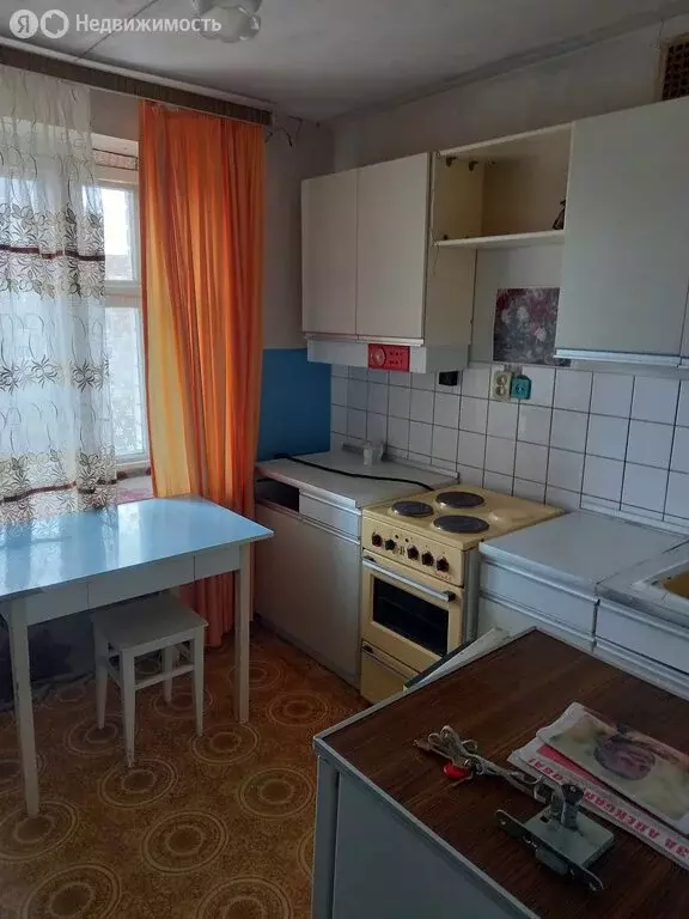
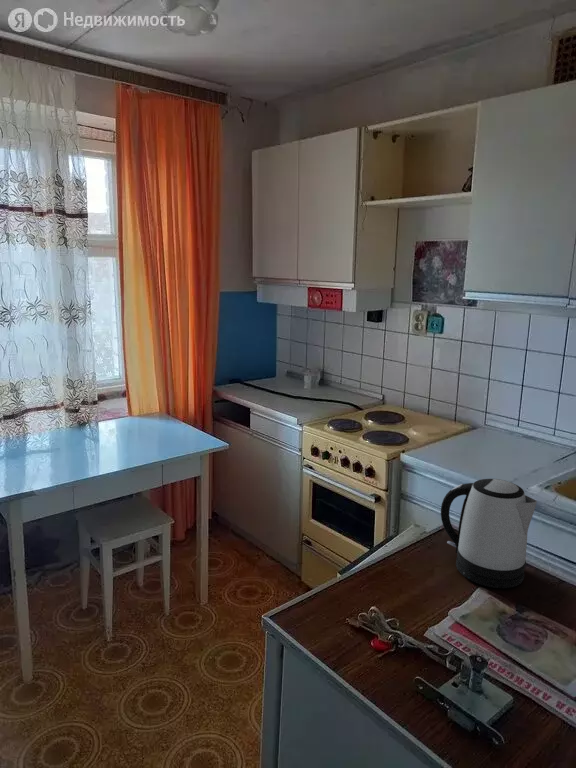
+ kettle [440,478,538,589]
